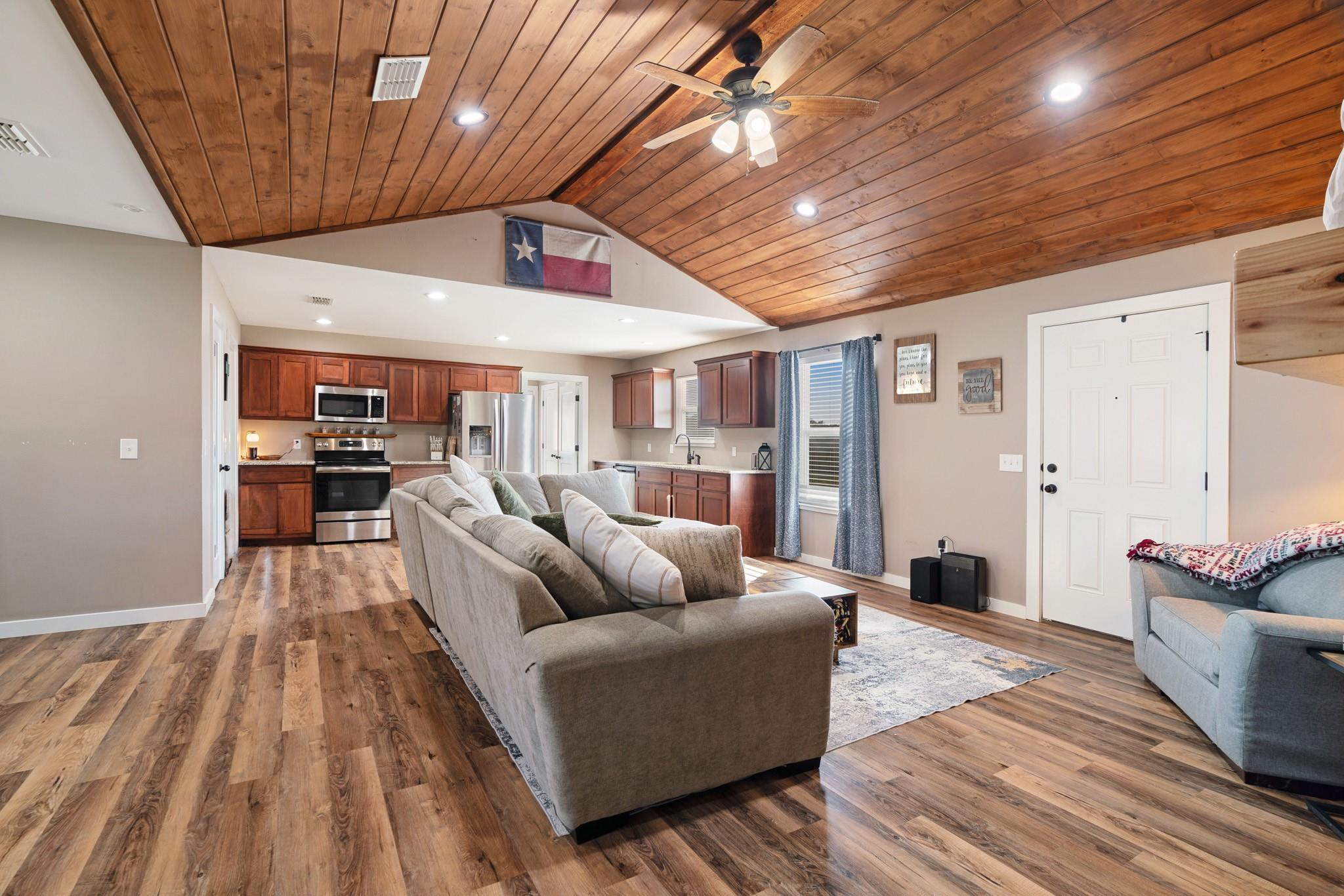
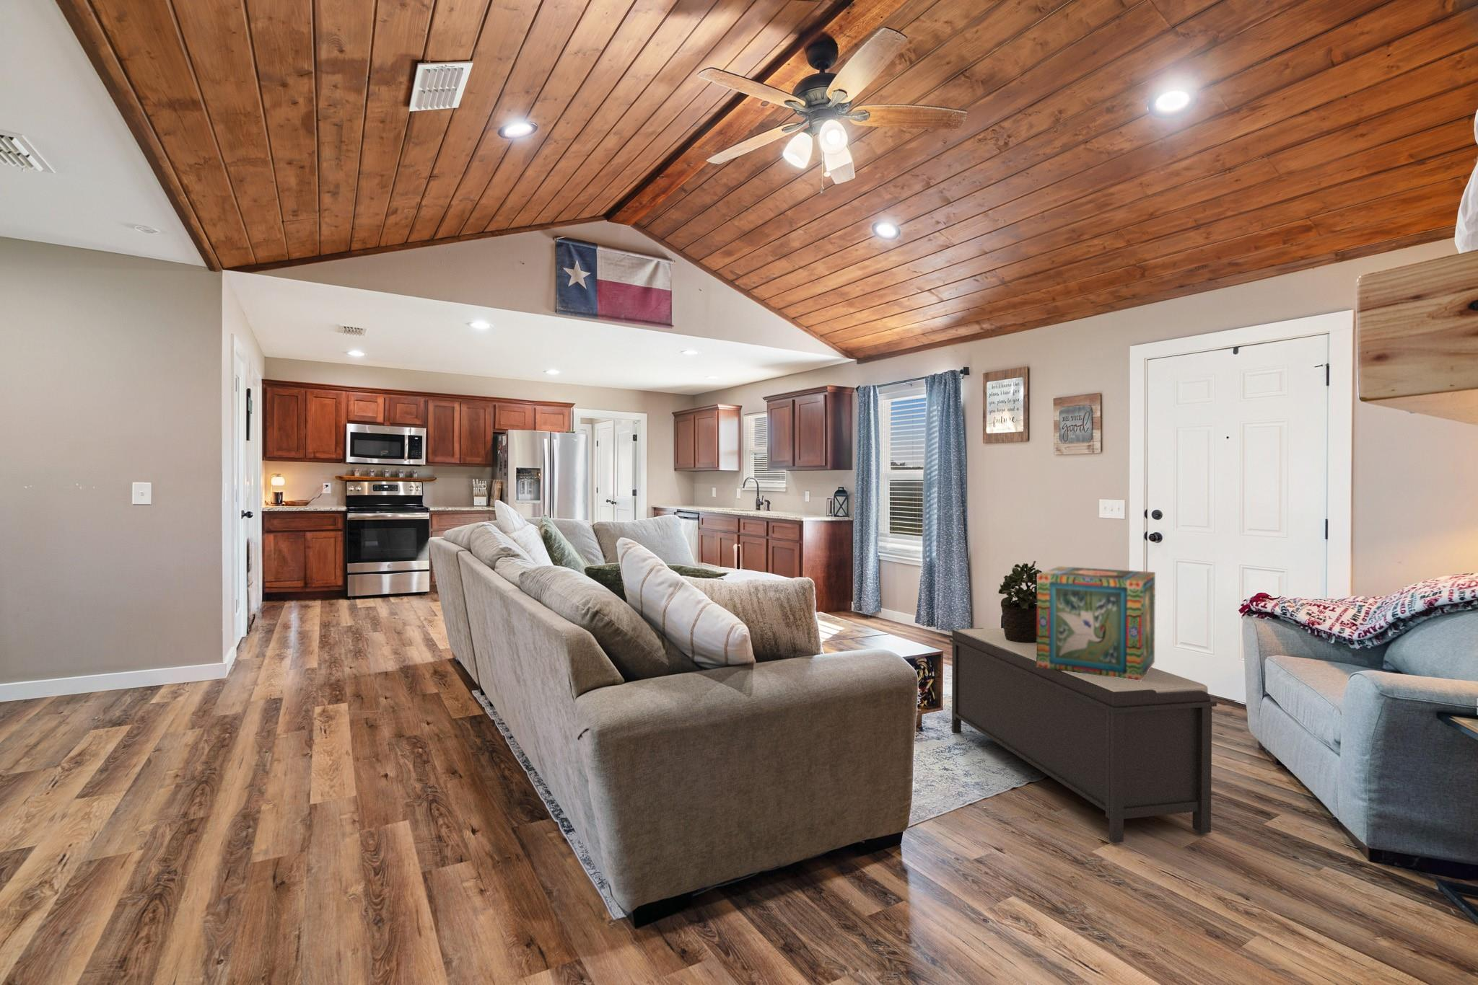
+ potted plant [999,561,1043,643]
+ bench [948,628,1217,843]
+ decorative box [1036,565,1156,682]
